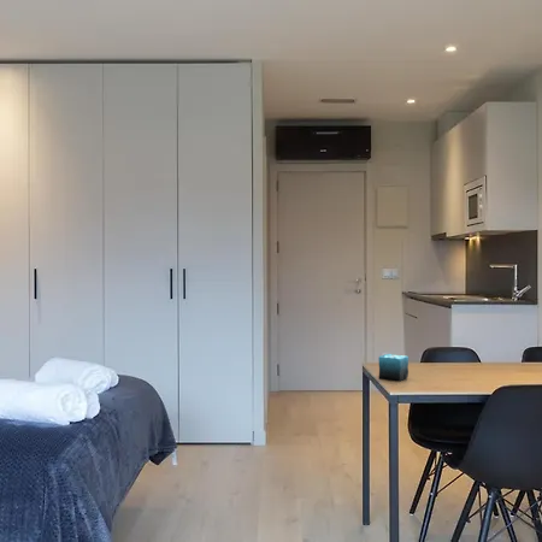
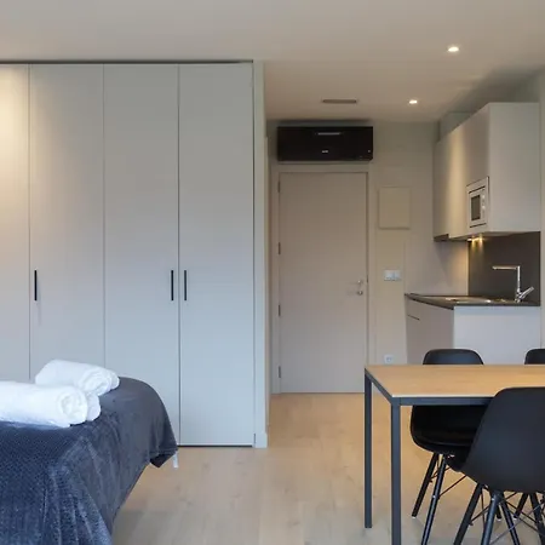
- candle [377,353,410,382]
